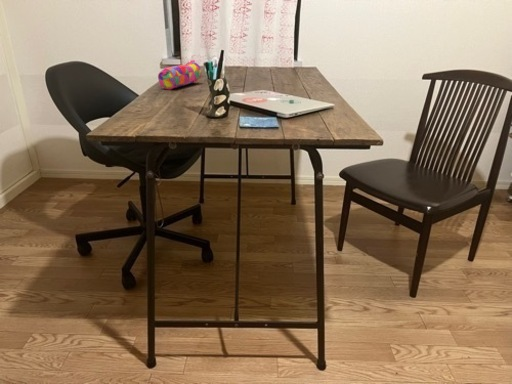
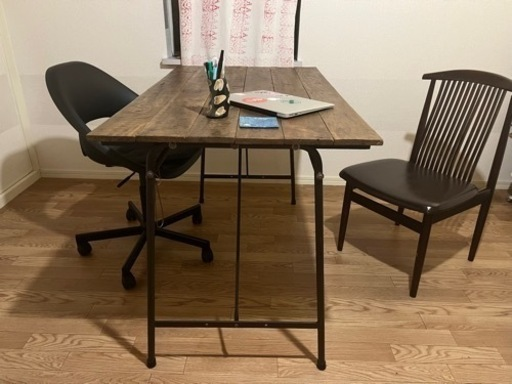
- pencil case [157,59,202,91]
